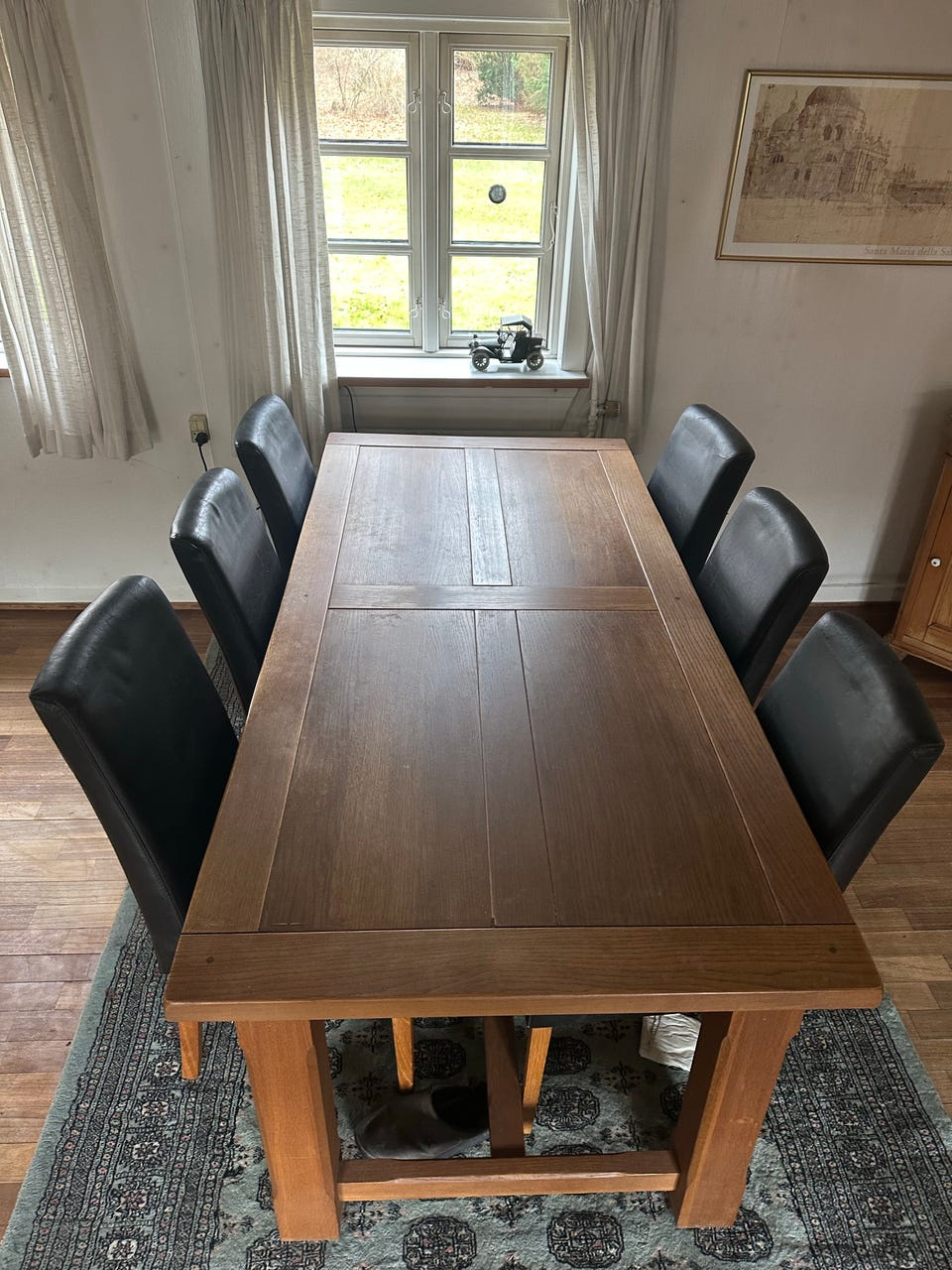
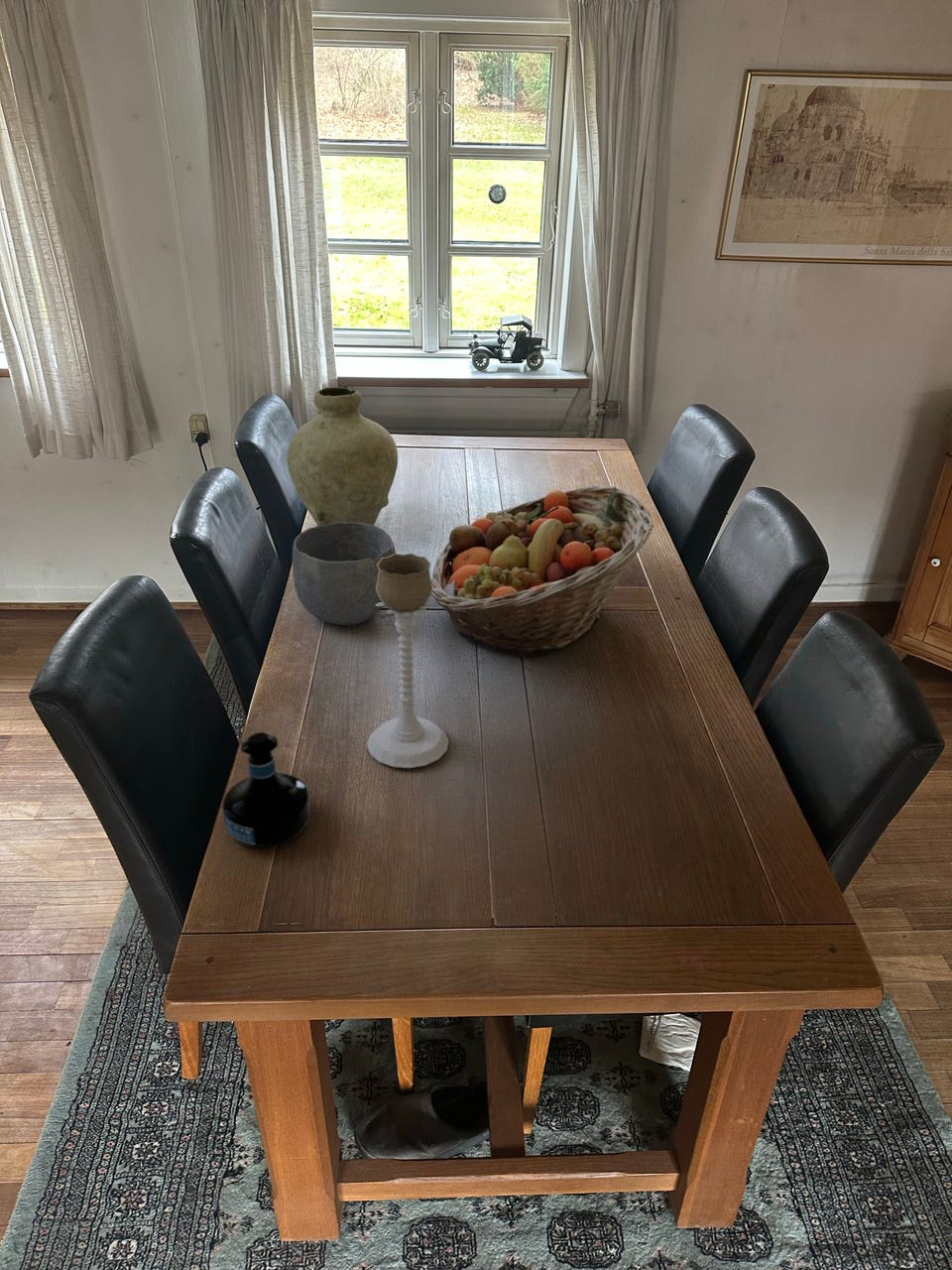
+ tequila bottle [221,731,311,849]
+ fruit basket [430,485,654,658]
+ bowl [292,522,397,626]
+ candle holder [366,553,449,769]
+ vase [287,386,399,526]
